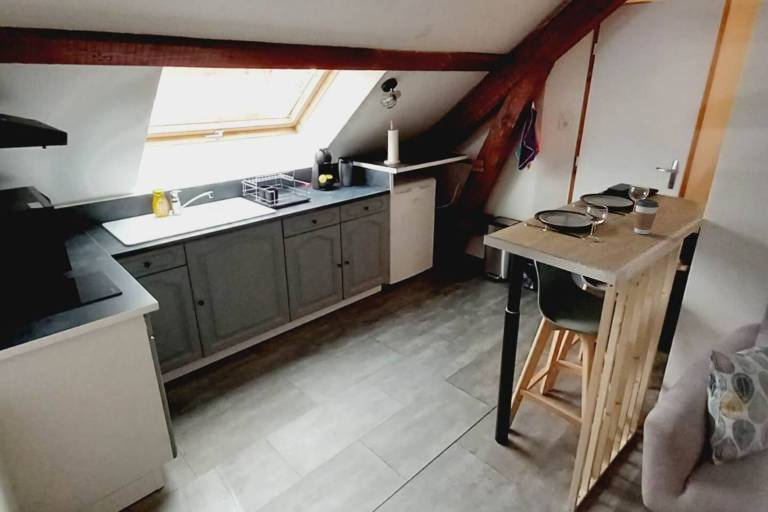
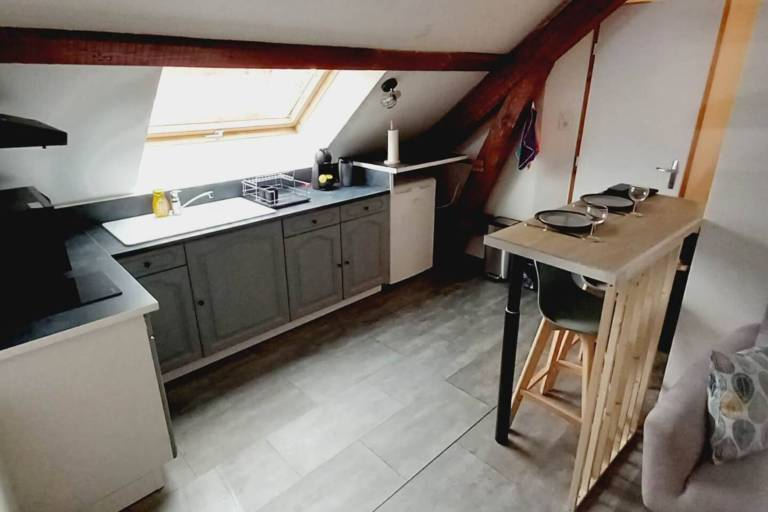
- coffee cup [633,198,660,235]
